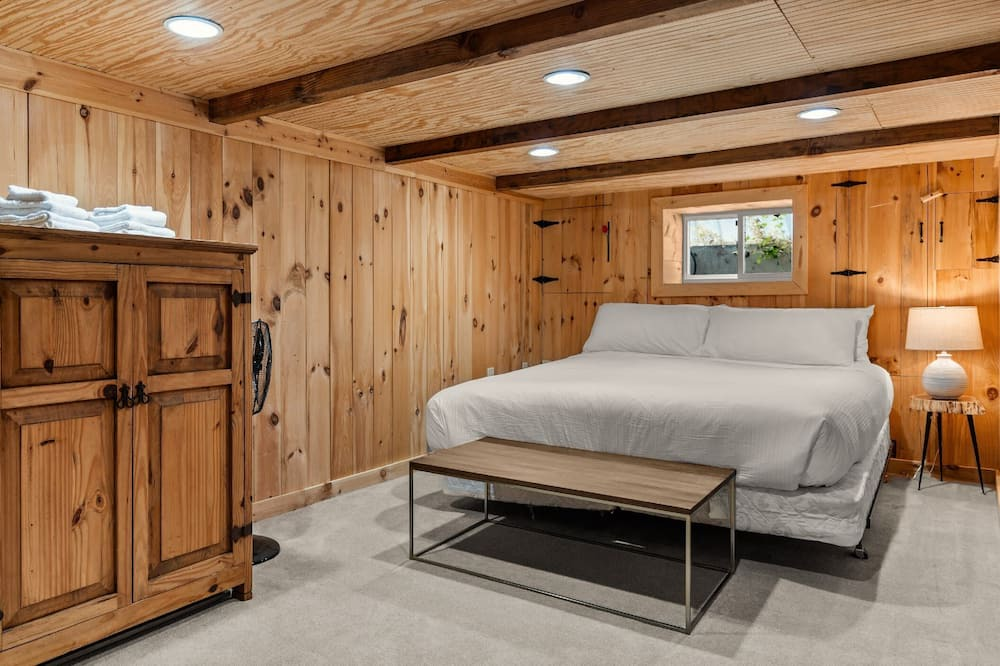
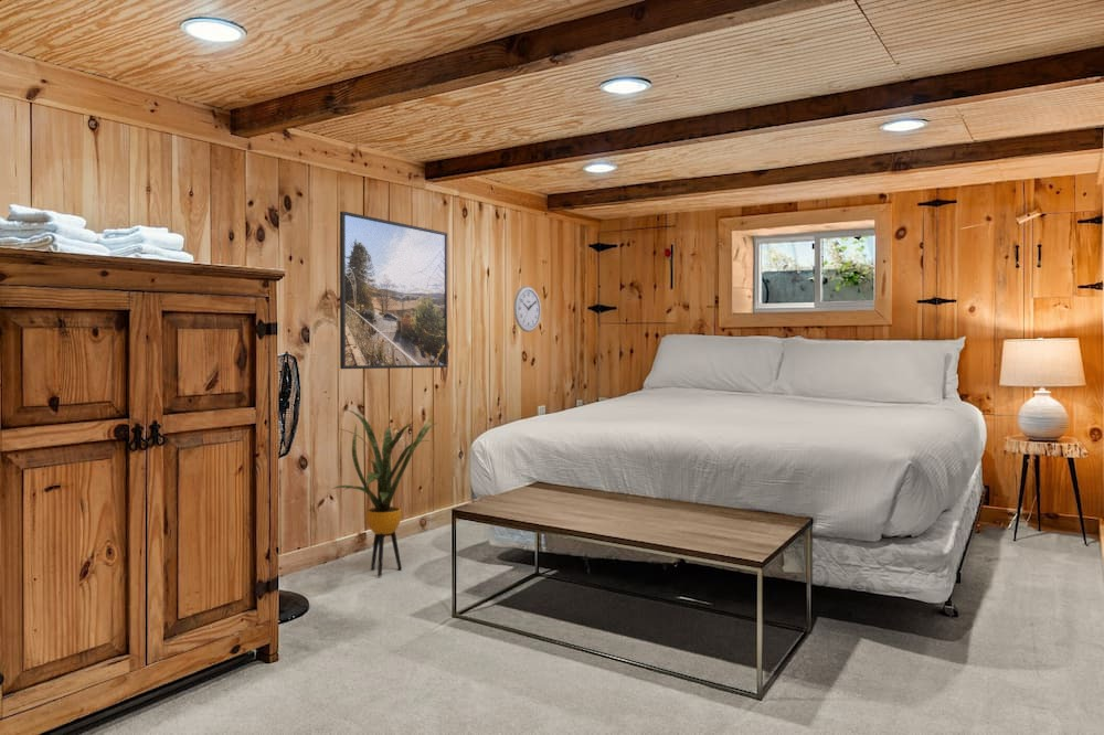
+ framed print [339,211,448,370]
+ house plant [332,407,438,577]
+ wall clock [512,285,542,333]
